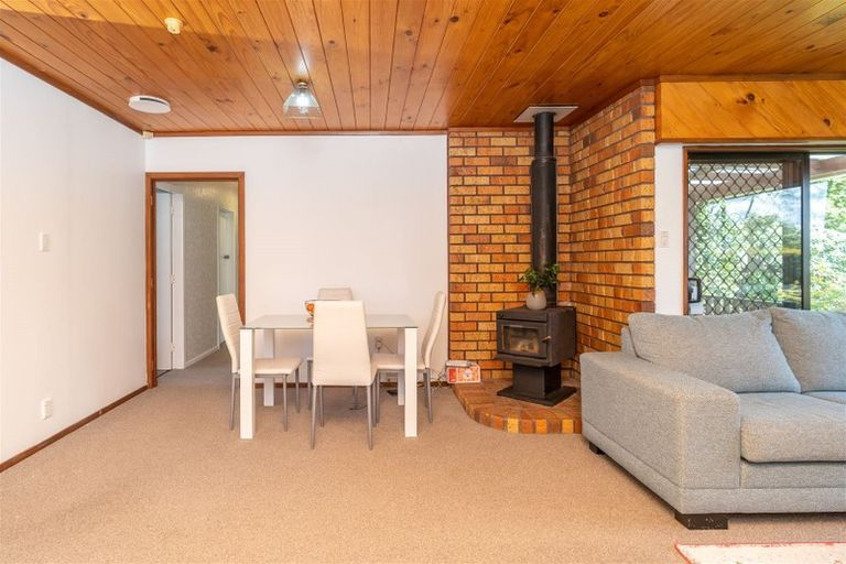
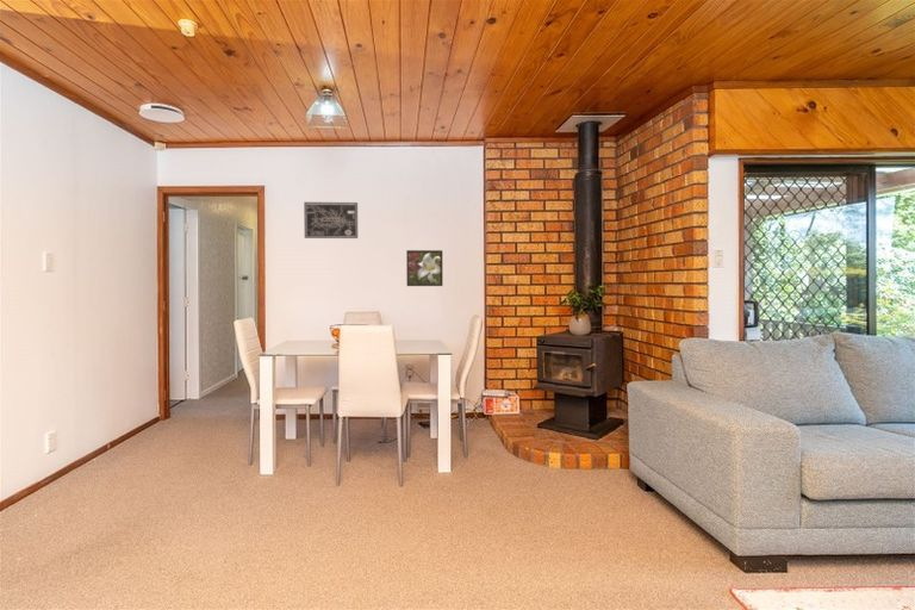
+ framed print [405,249,444,287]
+ wall art [303,201,359,239]
